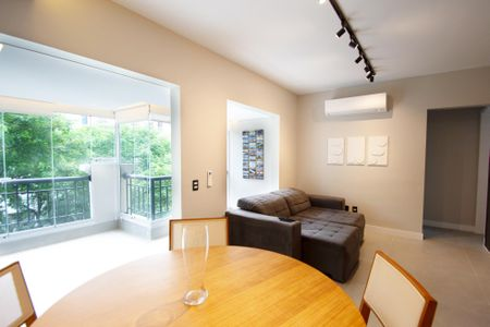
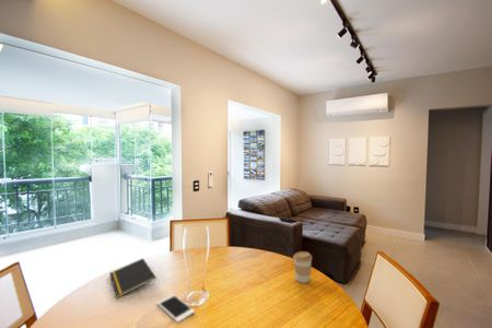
+ notepad [108,257,156,300]
+ coffee cup [292,250,314,284]
+ cell phone [156,293,196,324]
